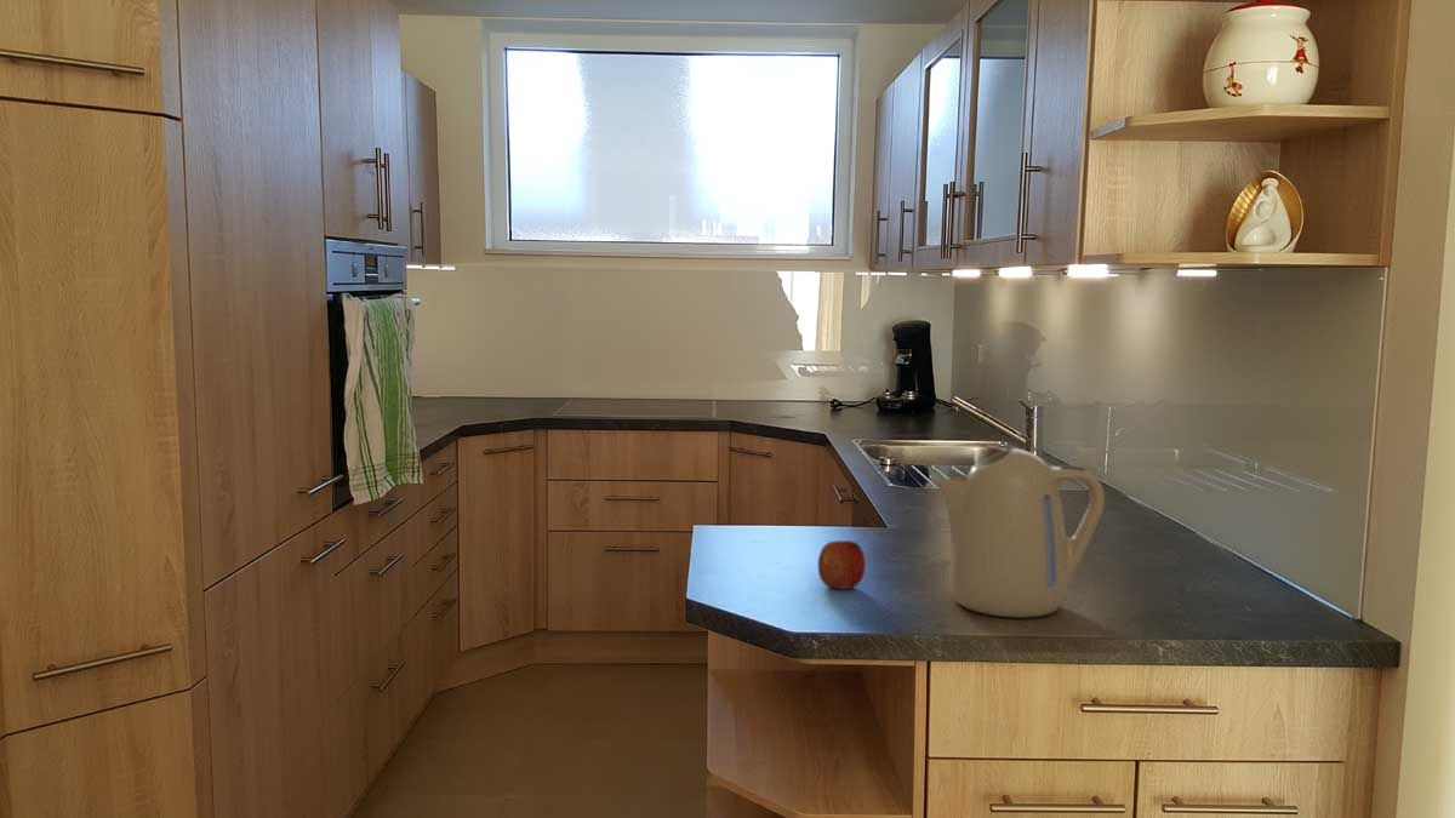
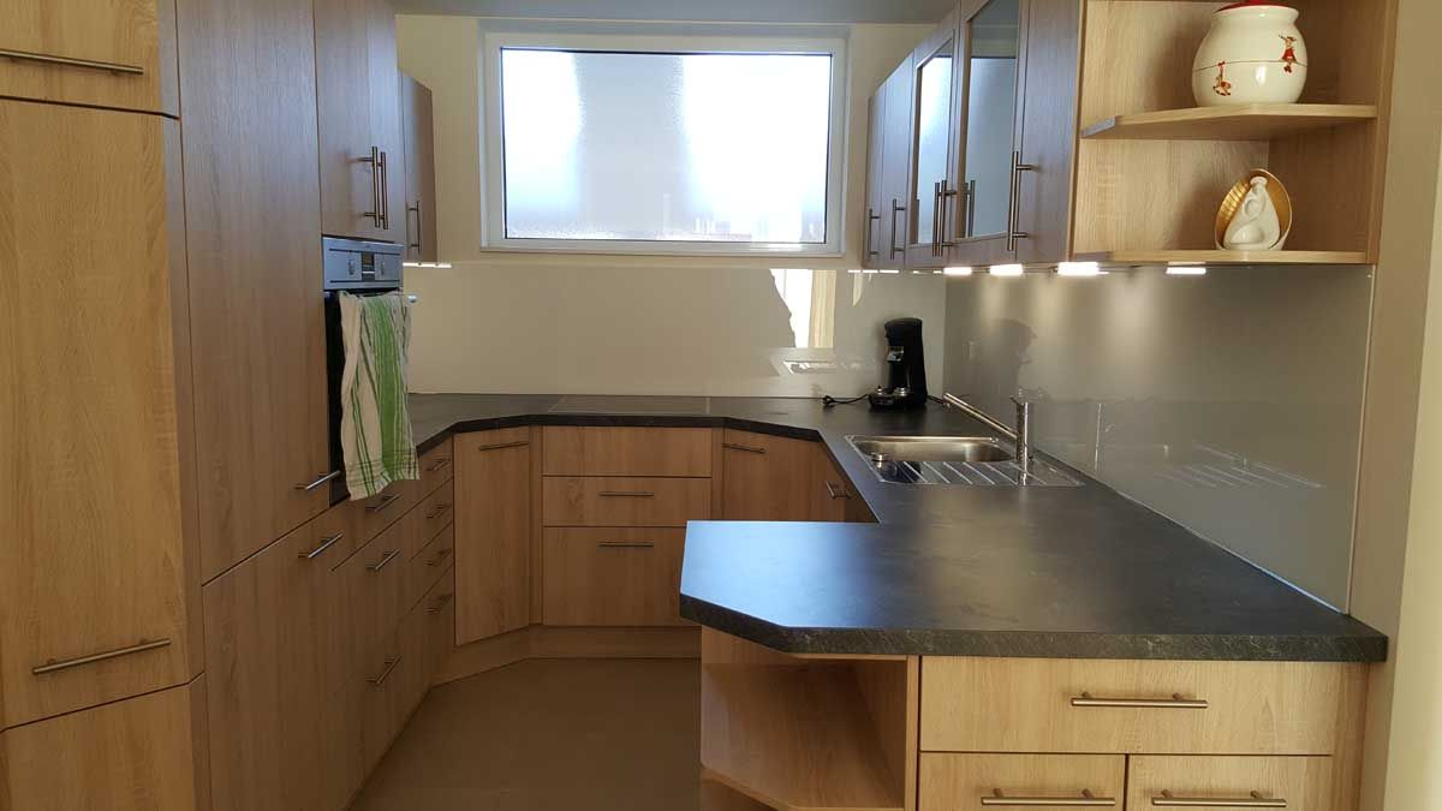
- fruit [817,539,867,590]
- kettle [935,447,1106,618]
